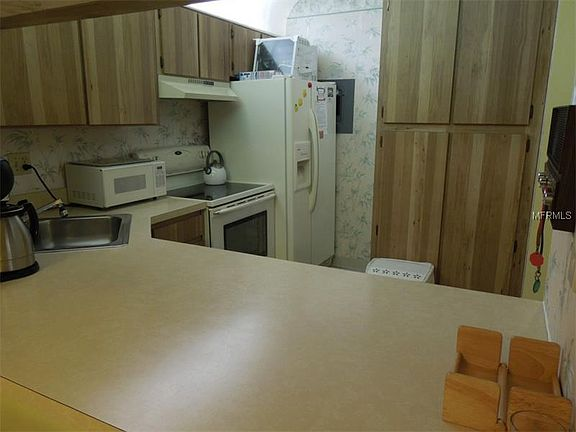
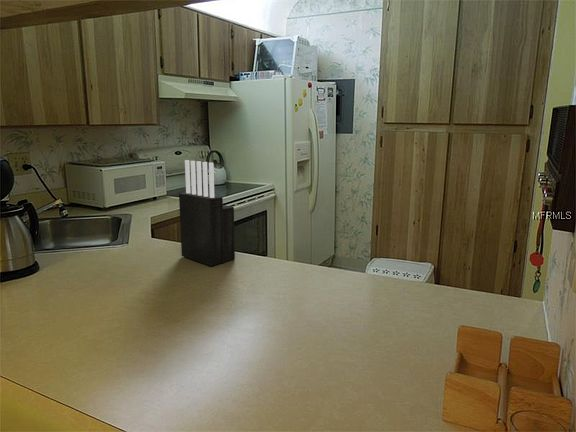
+ knife block [178,159,236,267]
